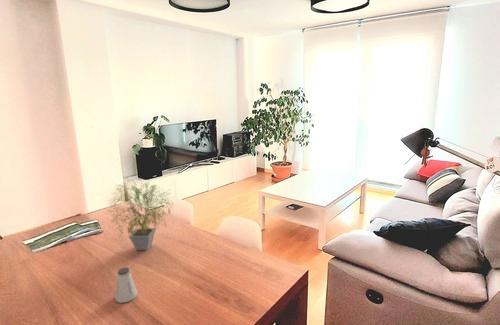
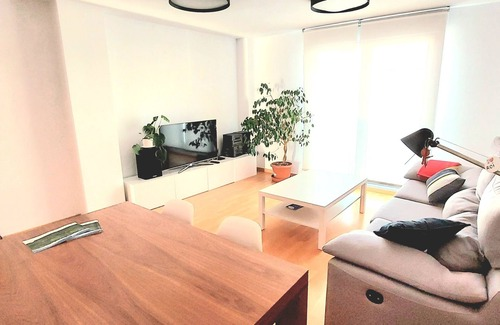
- saltshaker [114,266,138,304]
- potted plant [103,175,177,251]
